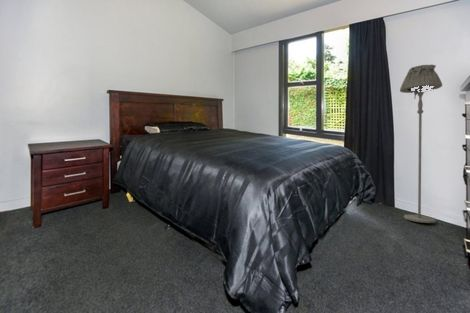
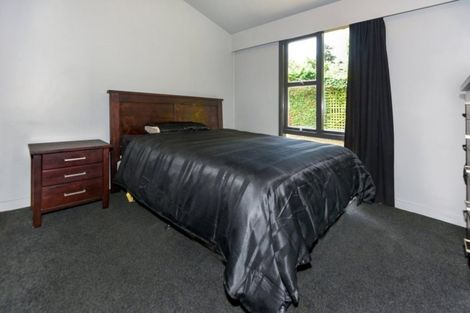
- floor lamp [399,64,443,224]
